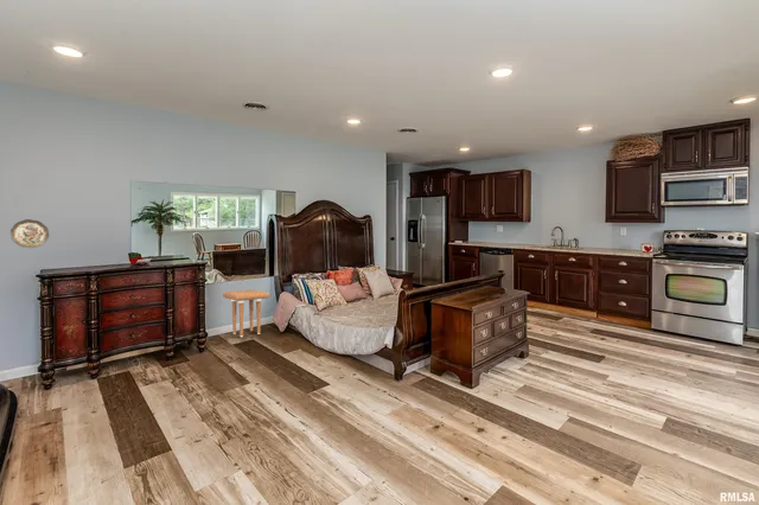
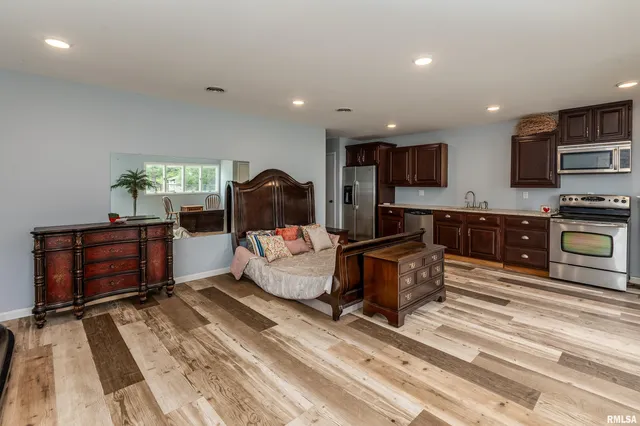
- decorative plate [9,218,50,249]
- side table [222,288,270,338]
